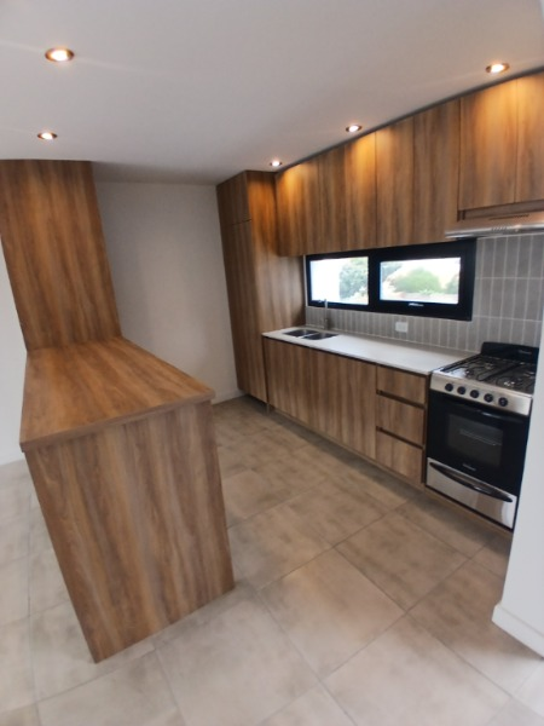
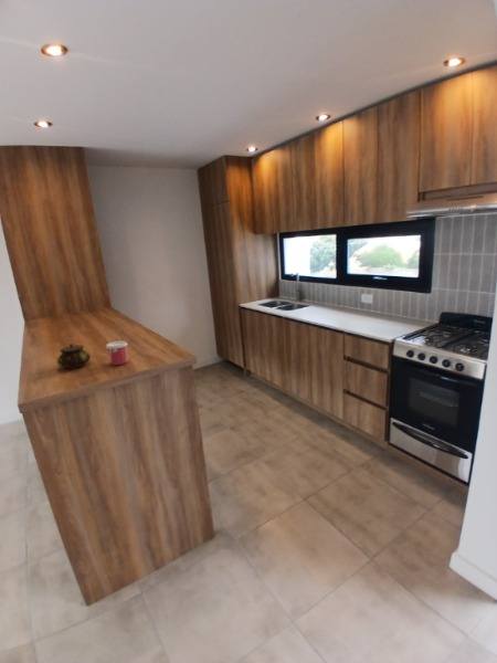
+ cup [105,340,129,366]
+ teapot [56,343,92,370]
